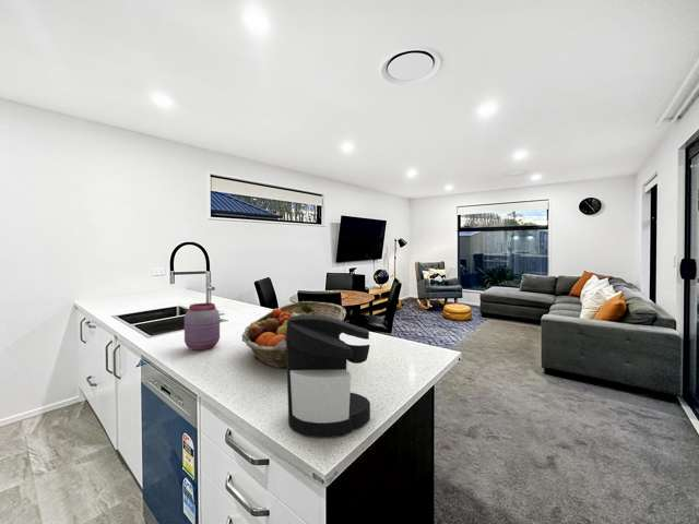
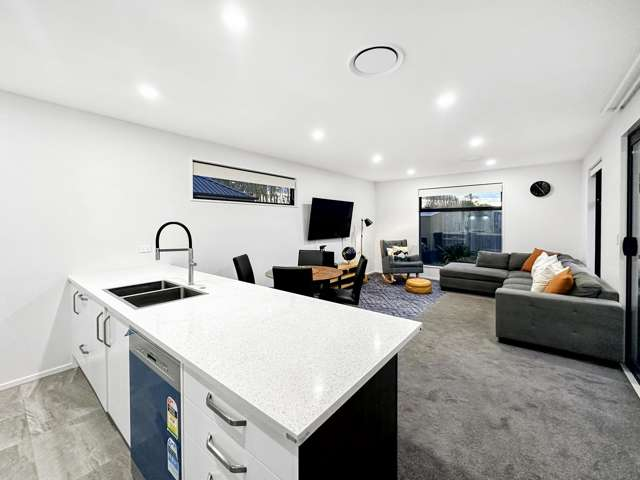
- jar [183,302,221,352]
- coffee maker [286,315,376,439]
- fruit basket [241,300,347,369]
